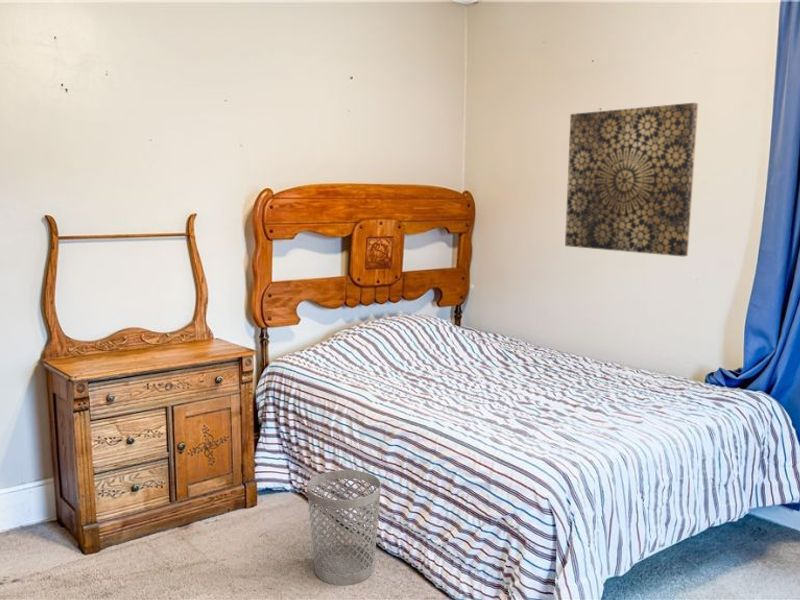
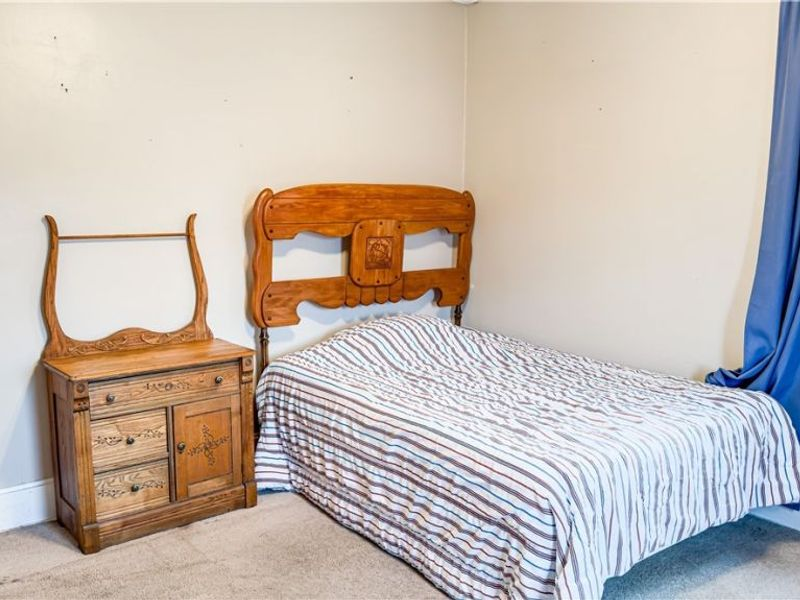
- wastebasket [306,469,382,586]
- wall art [564,102,699,257]
